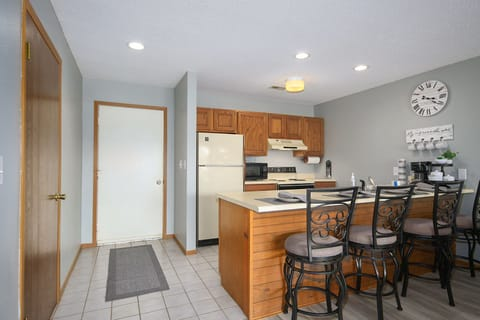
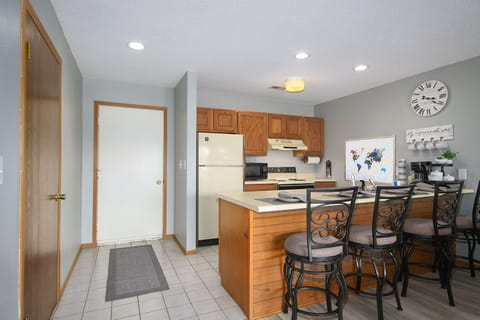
+ wall art [343,134,397,186]
